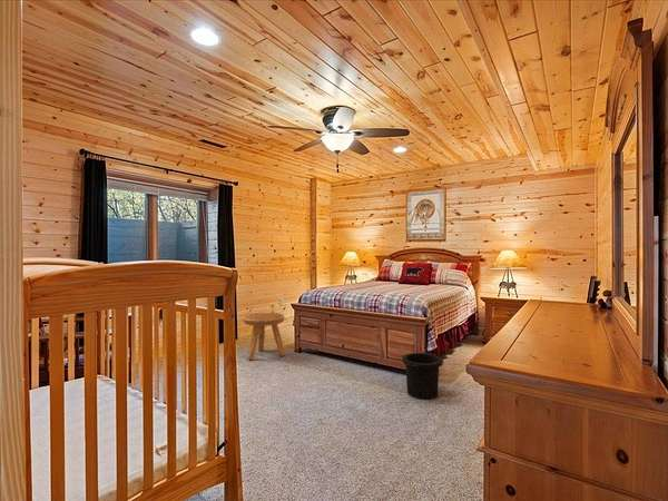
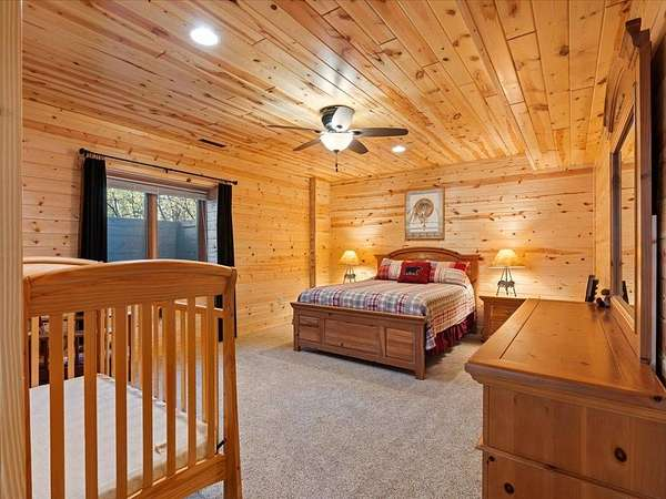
- stool [243,312,286,361]
- trash can [401,352,444,401]
